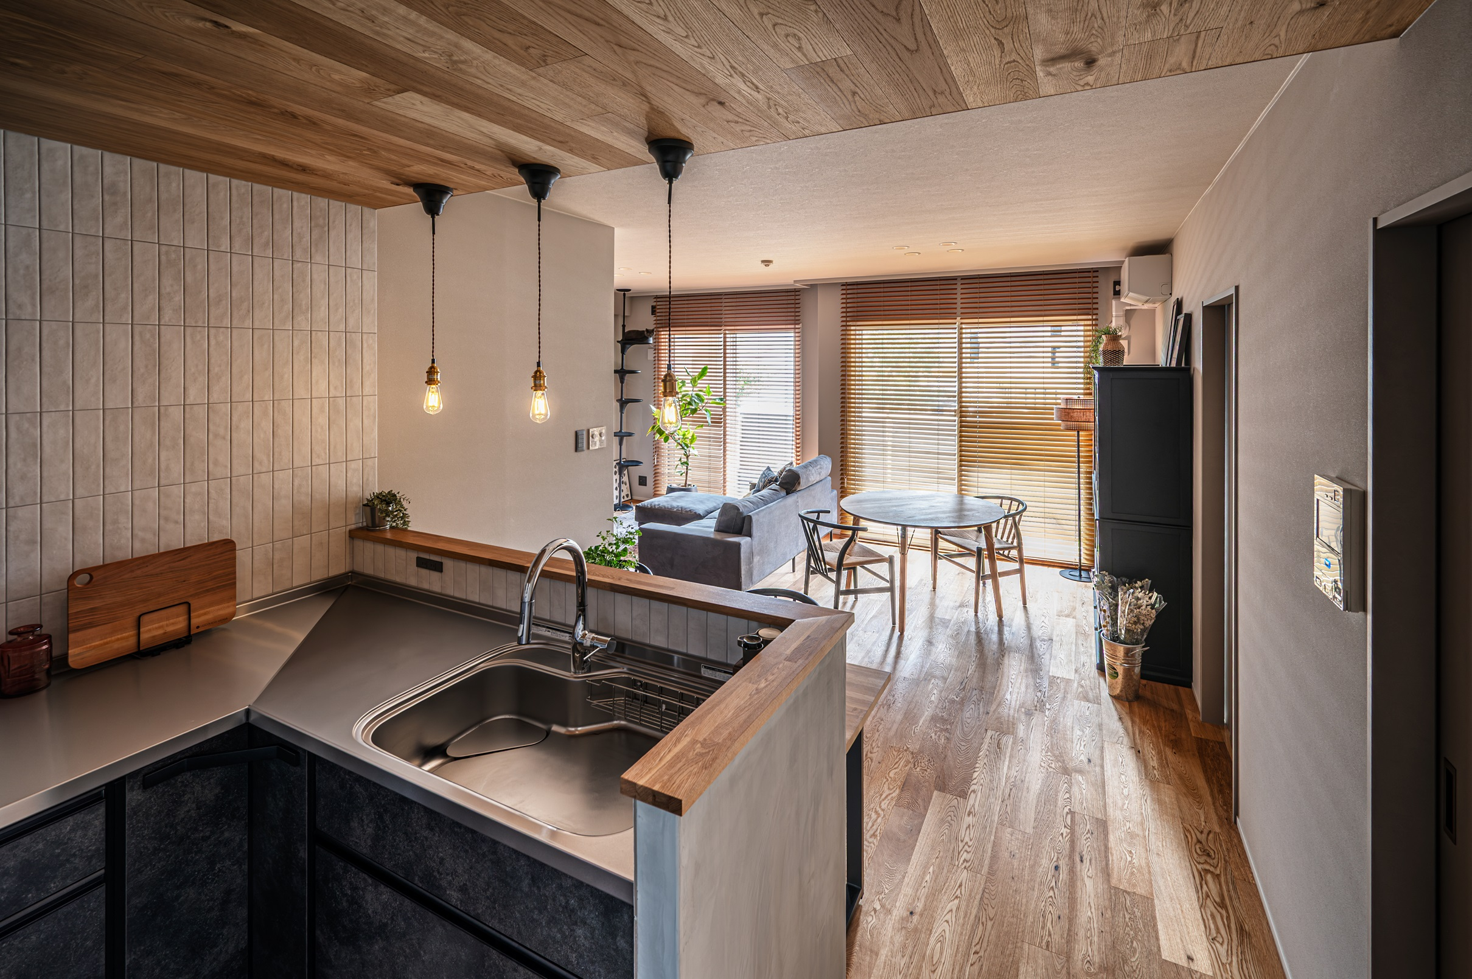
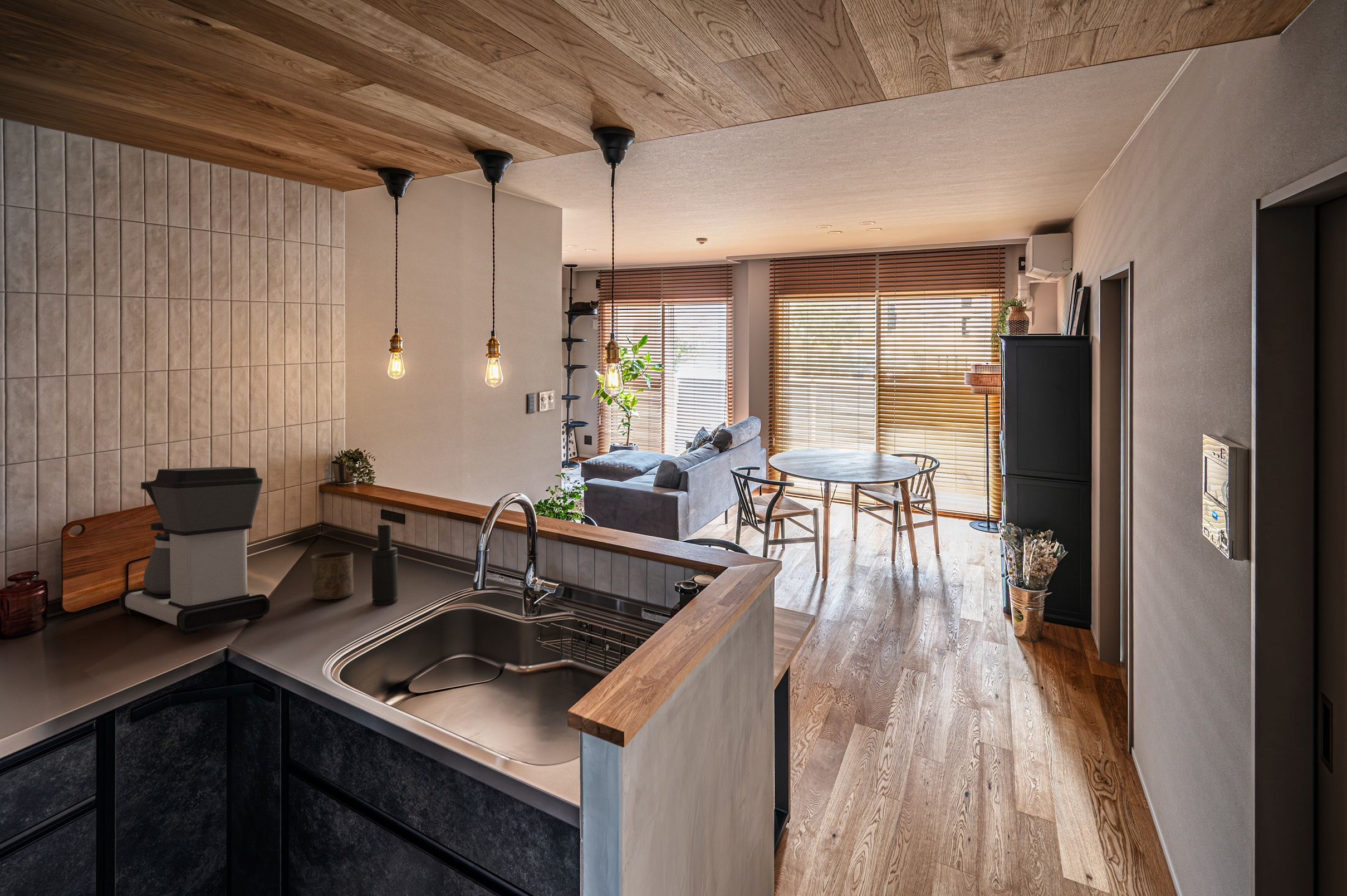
+ soap dispenser [371,523,398,605]
+ cup [310,551,354,600]
+ coffee maker [119,466,270,636]
